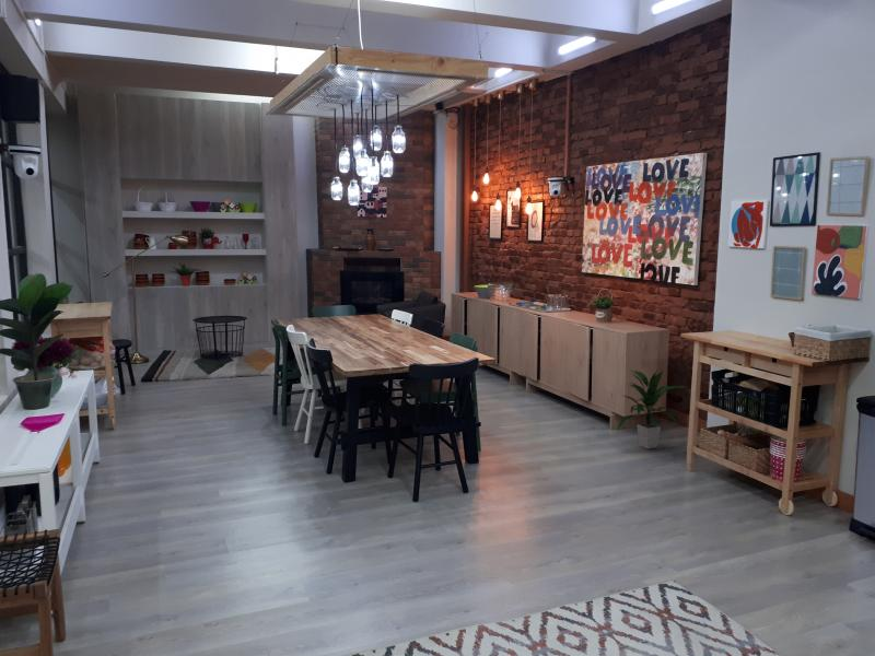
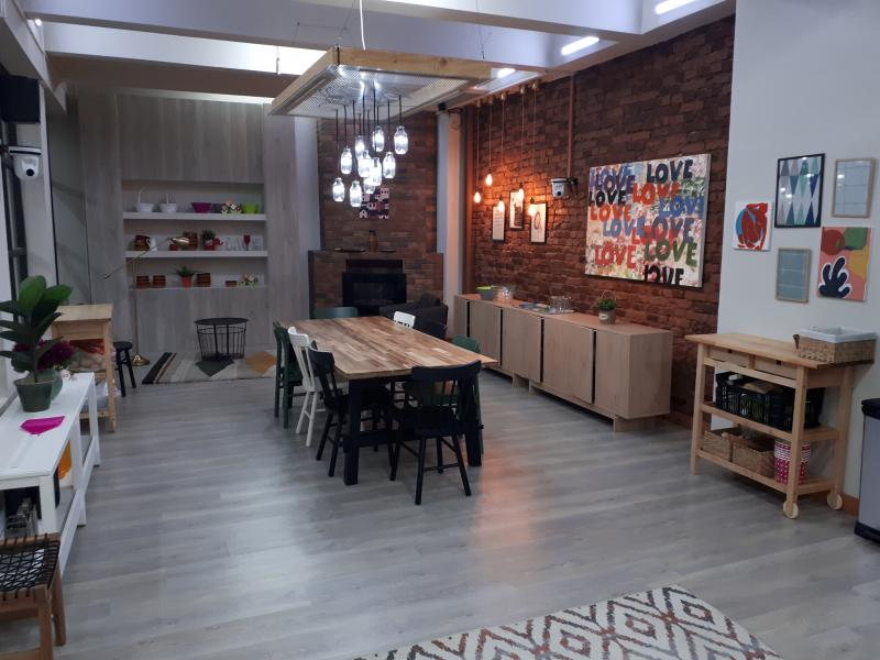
- indoor plant [616,370,685,450]
